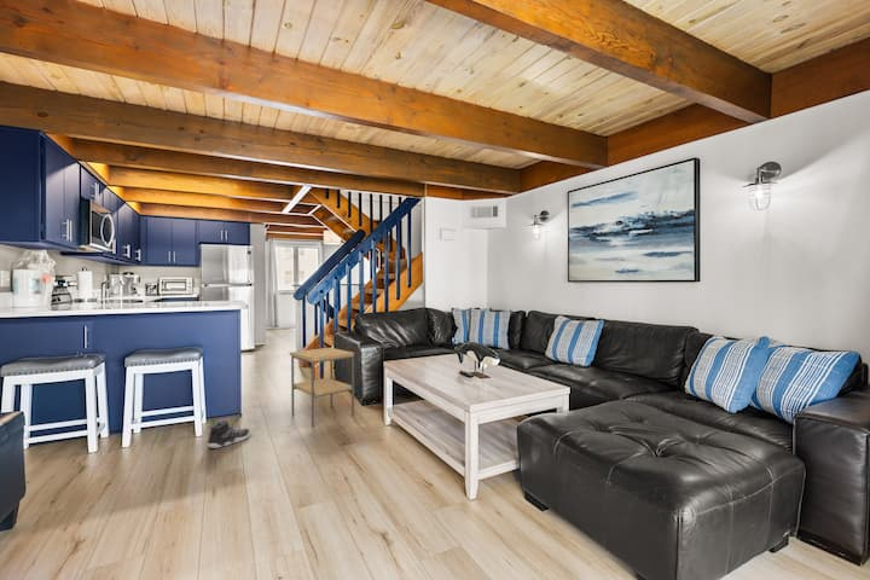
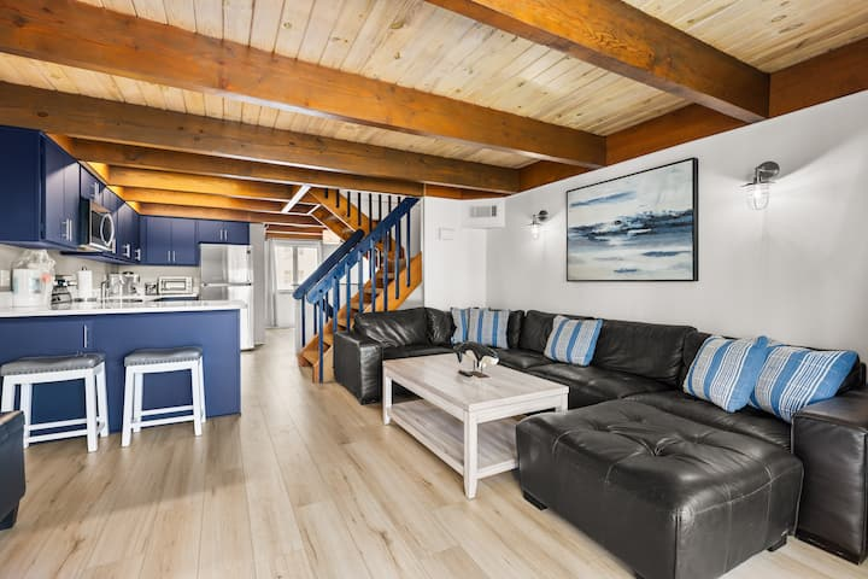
- side table [289,347,355,428]
- sneaker [207,418,251,450]
